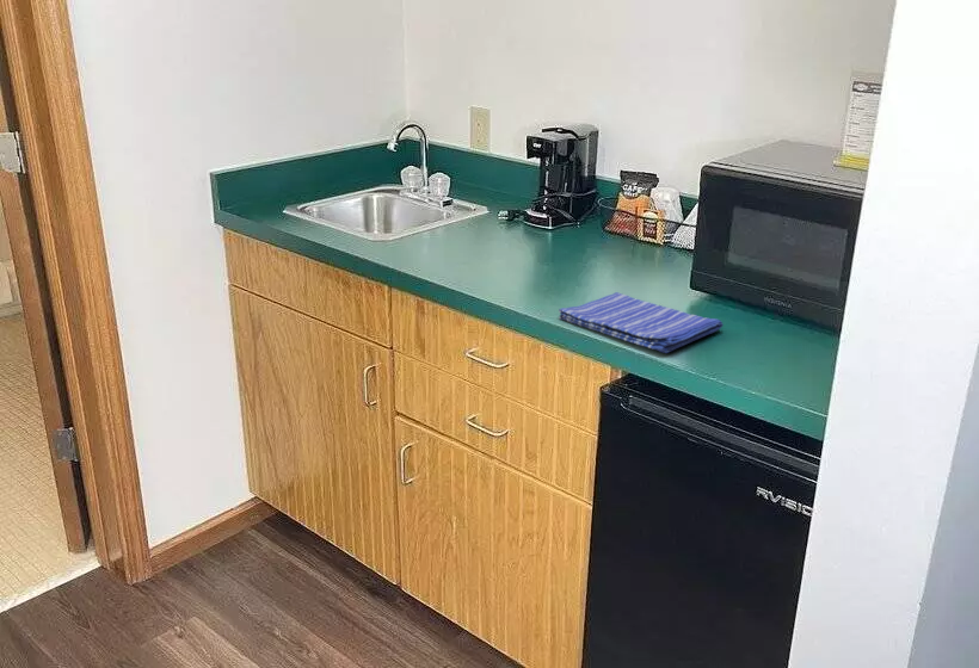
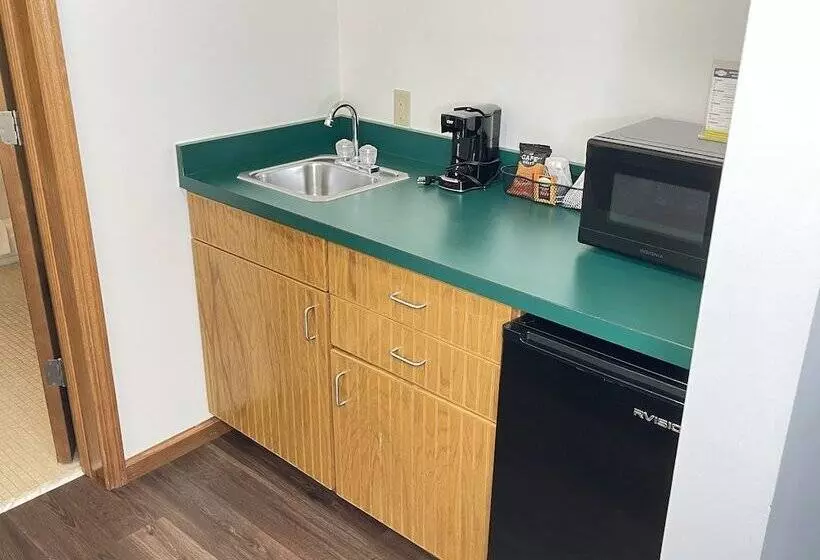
- dish towel [558,291,725,354]
